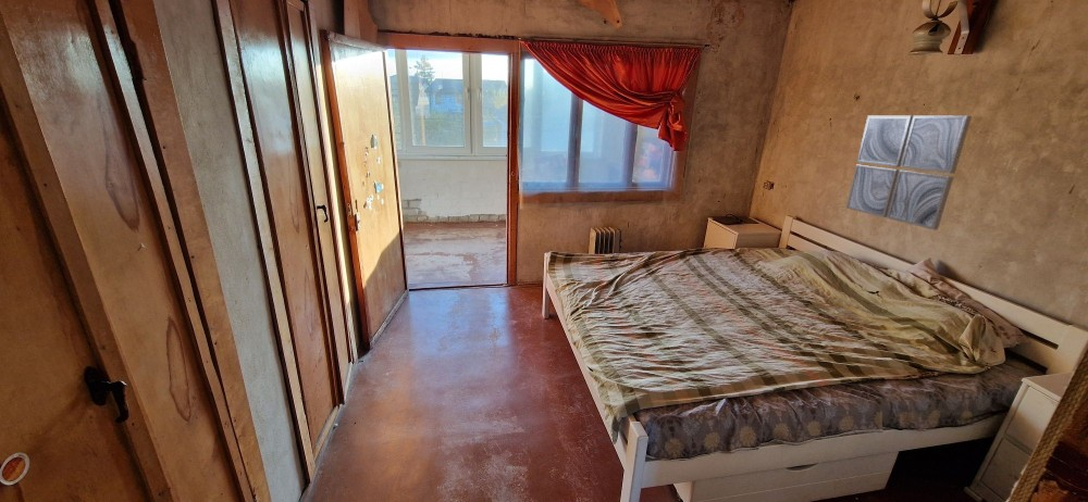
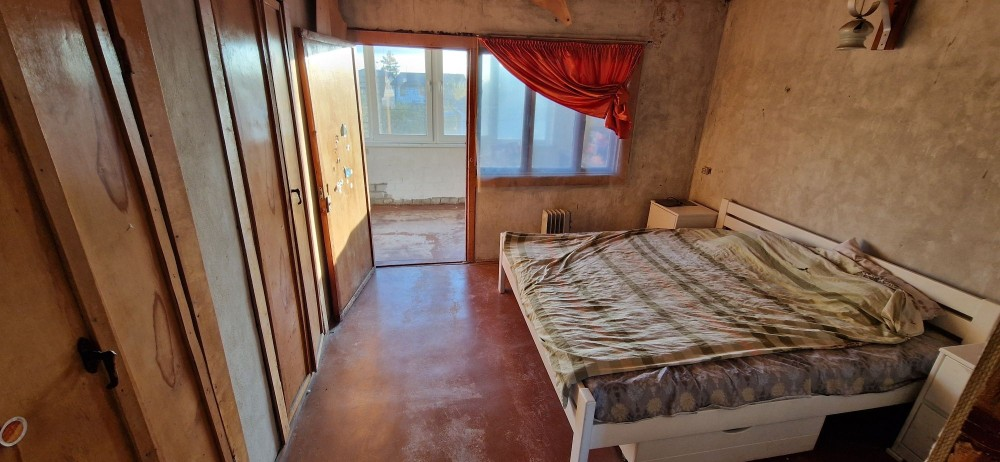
- wall art [845,115,973,231]
